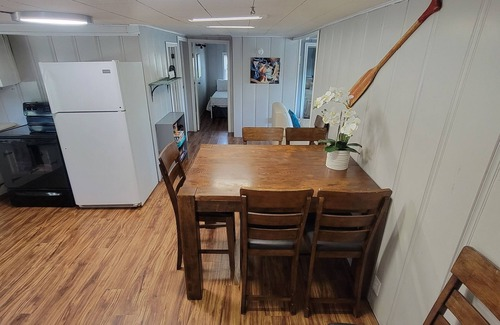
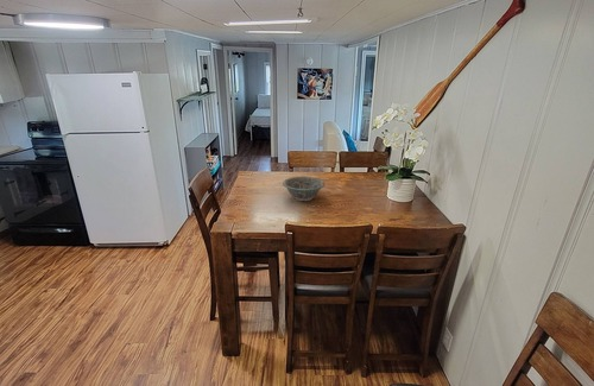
+ bowl [282,175,327,202]
